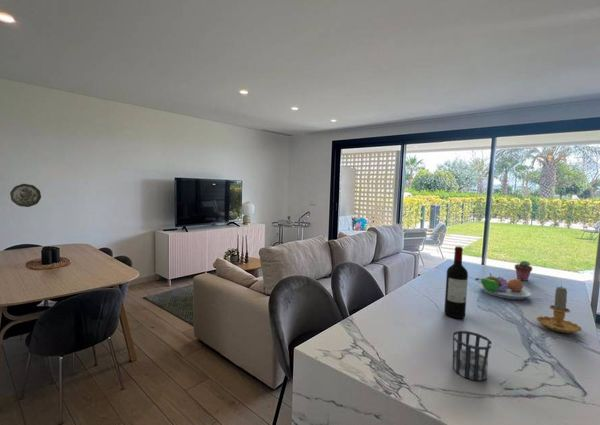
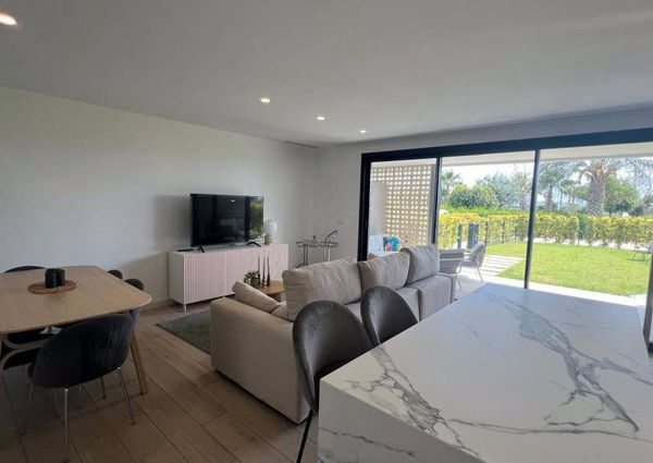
- decorative plate [9,183,42,208]
- fruit bowl [474,272,532,300]
- potted succulent [514,260,533,282]
- cup [452,330,492,382]
- candle [536,284,582,334]
- wine bottle [443,246,469,319]
